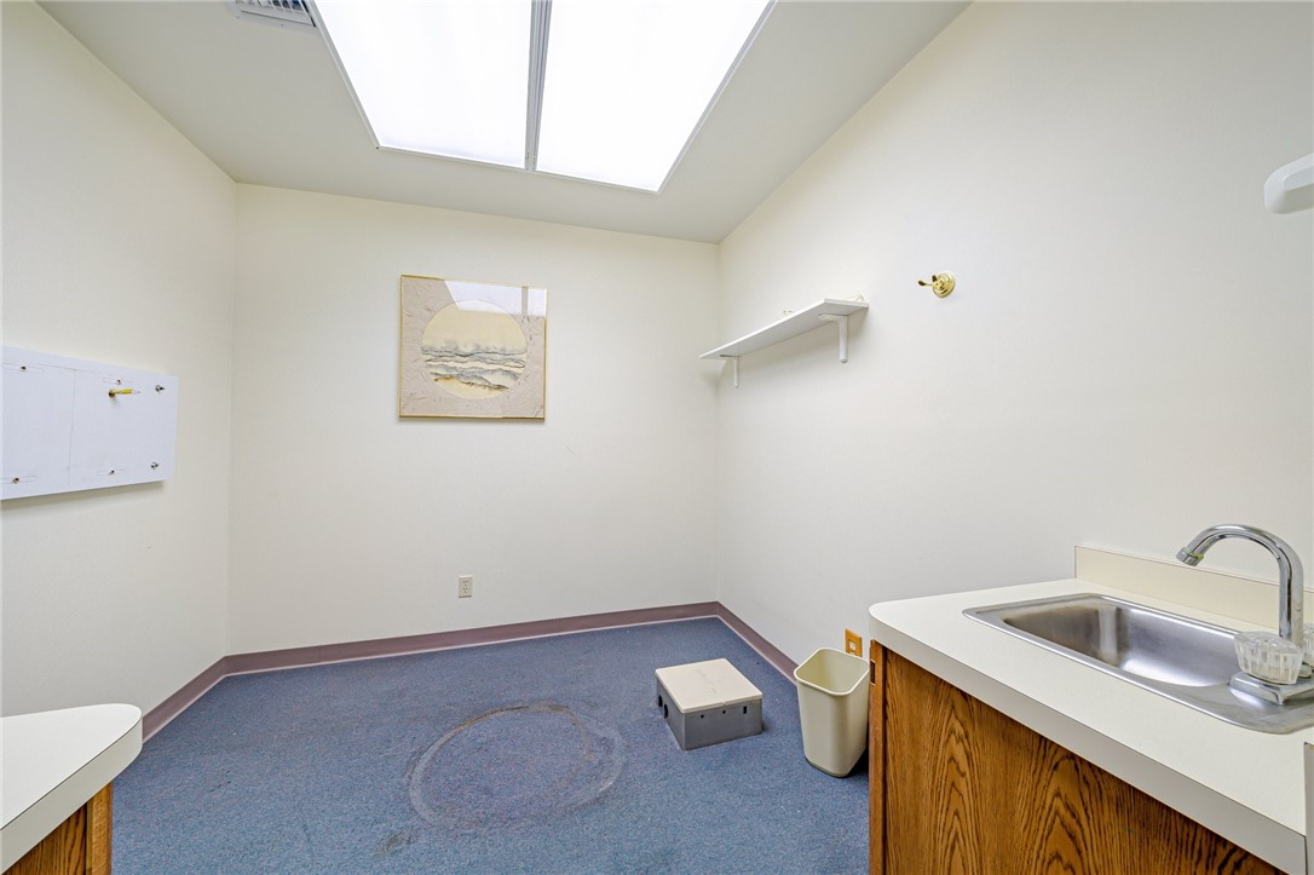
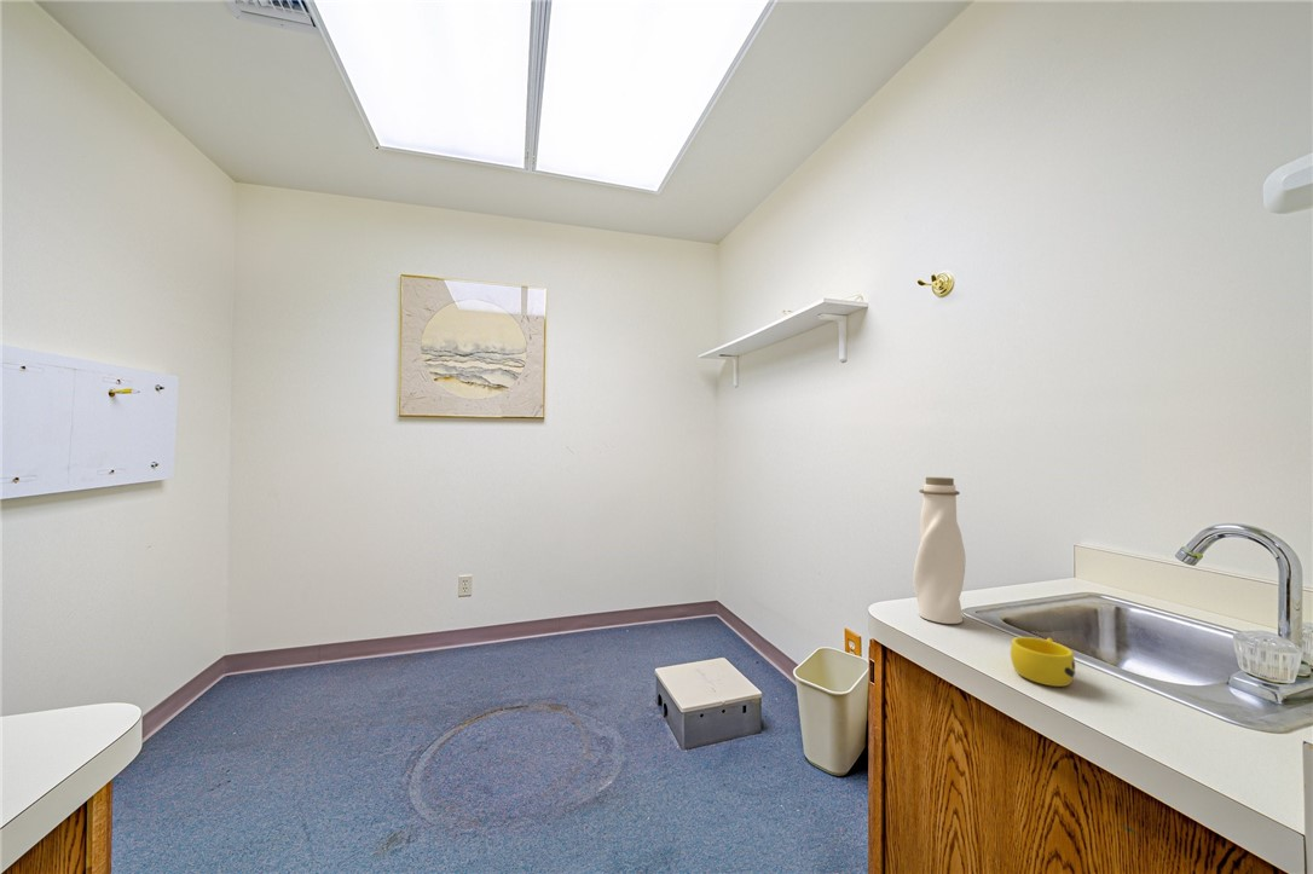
+ water bottle [912,476,967,625]
+ cup [1010,636,1077,688]
